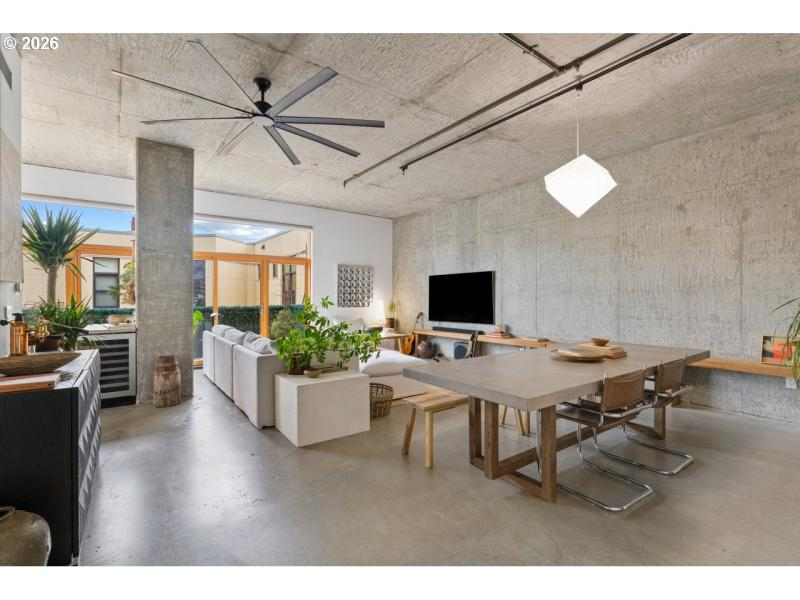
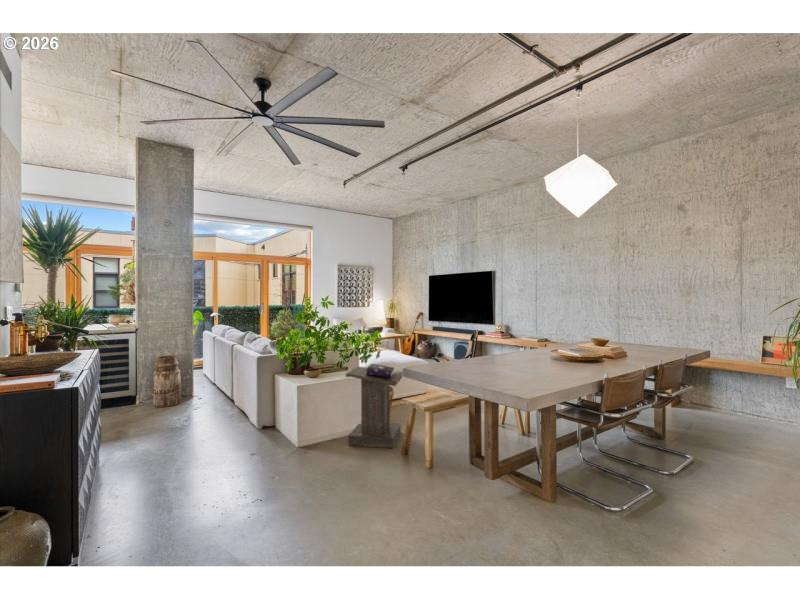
+ lectern [345,363,403,449]
